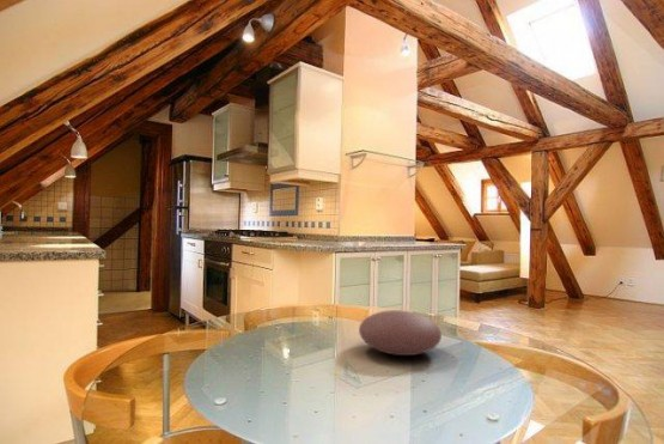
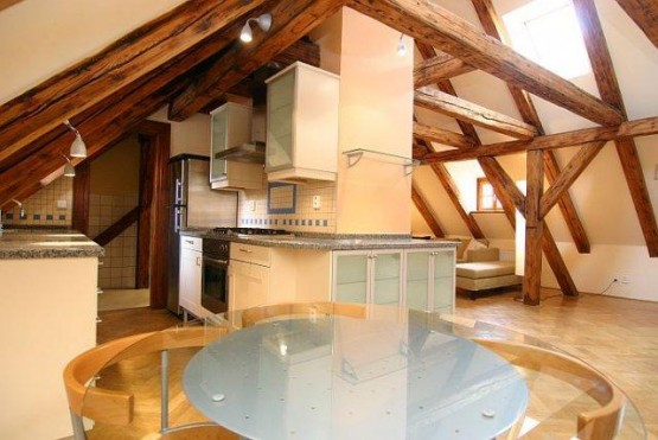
- decorative bowl [358,309,443,357]
